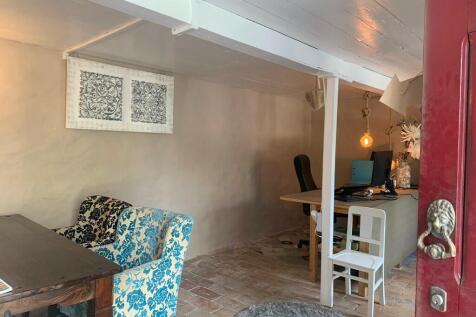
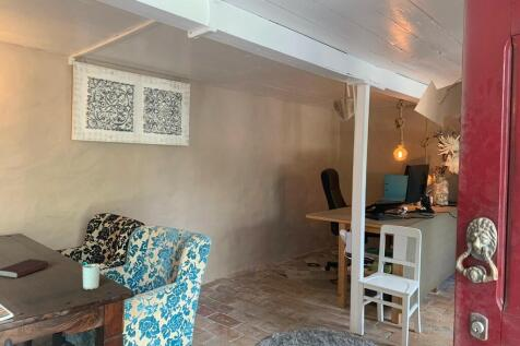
+ book [0,258,49,278]
+ cup [82,261,101,290]
